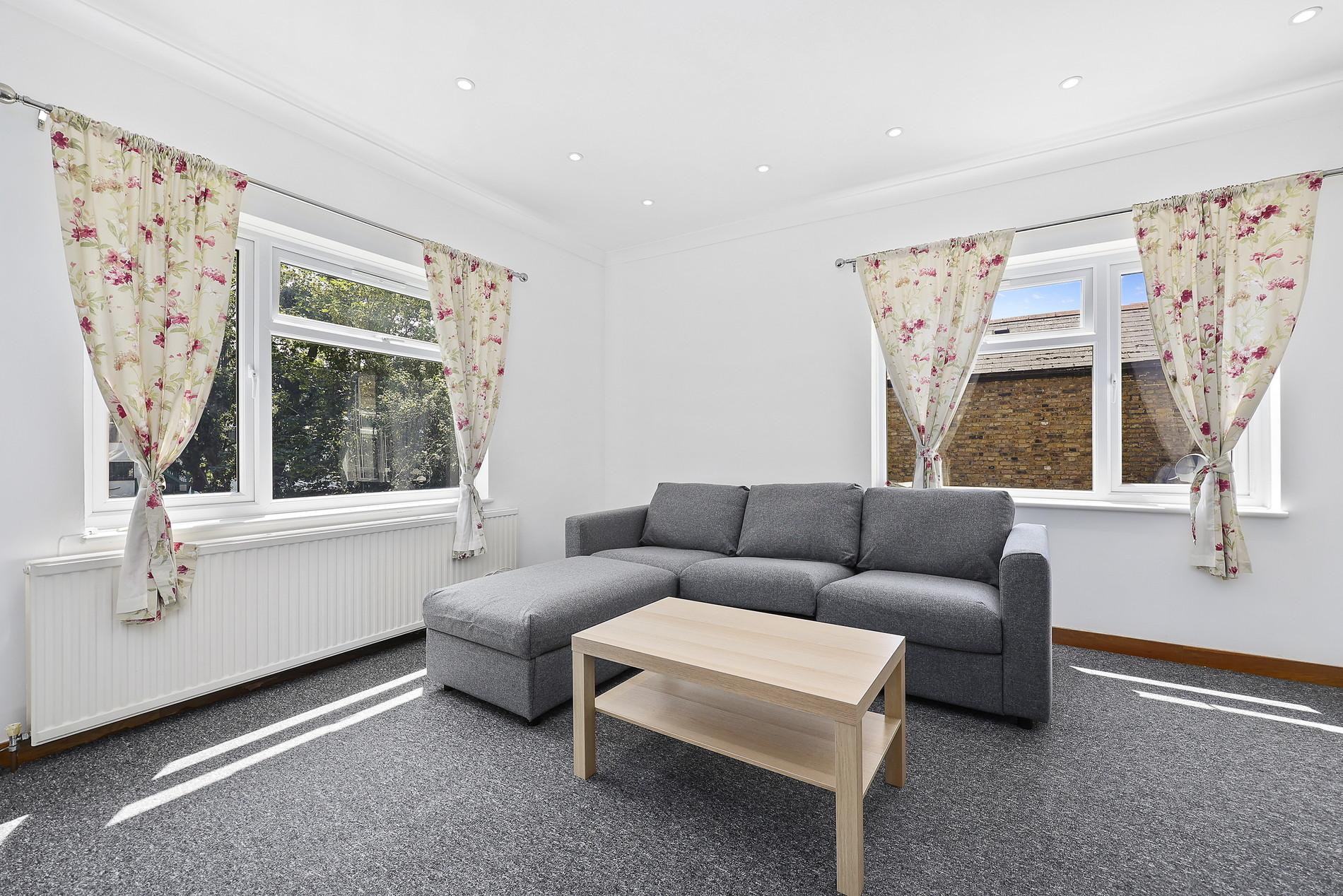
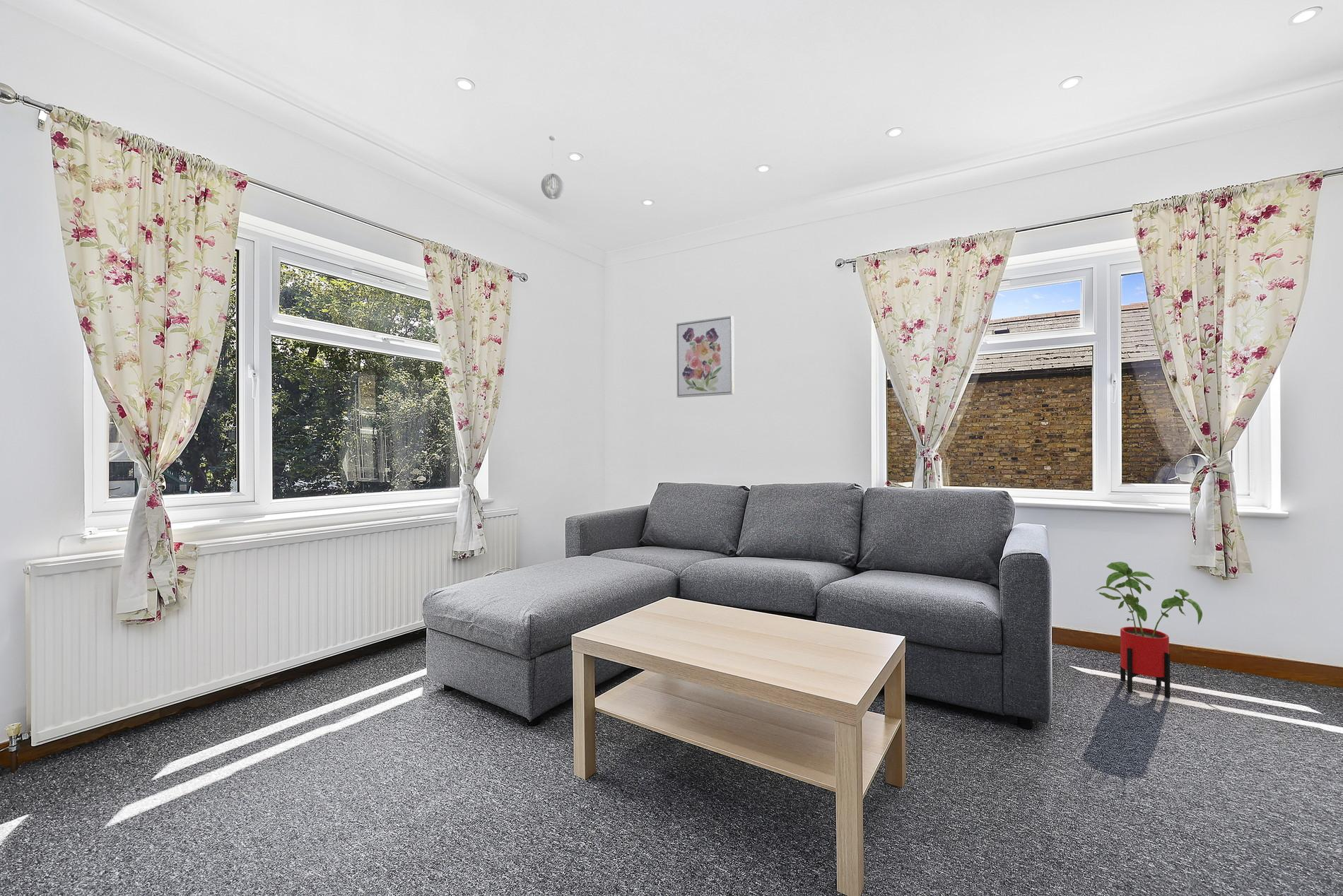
+ pendant light [541,135,565,200]
+ house plant [1095,561,1203,699]
+ wall art [676,315,735,399]
